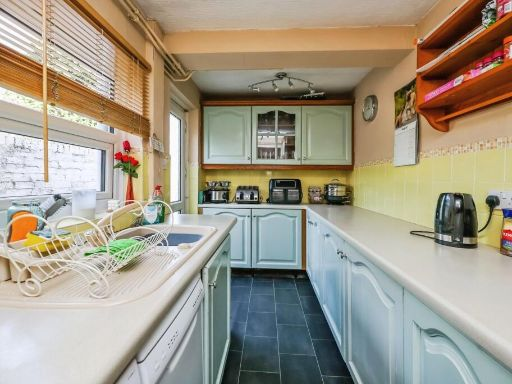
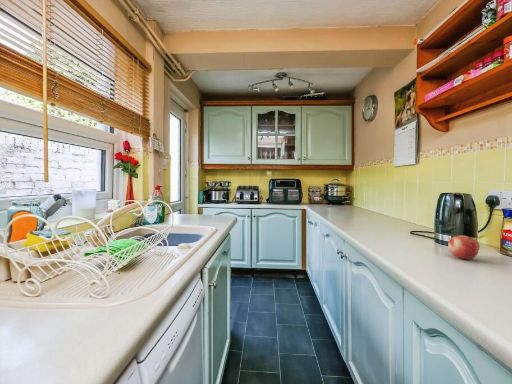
+ fruit [447,235,480,260]
